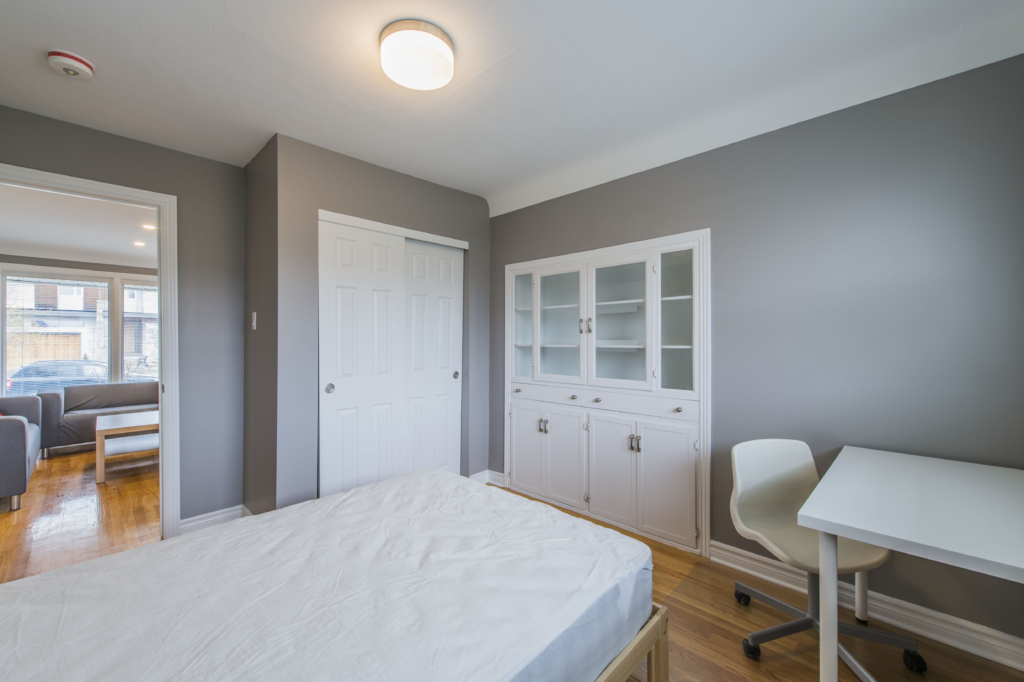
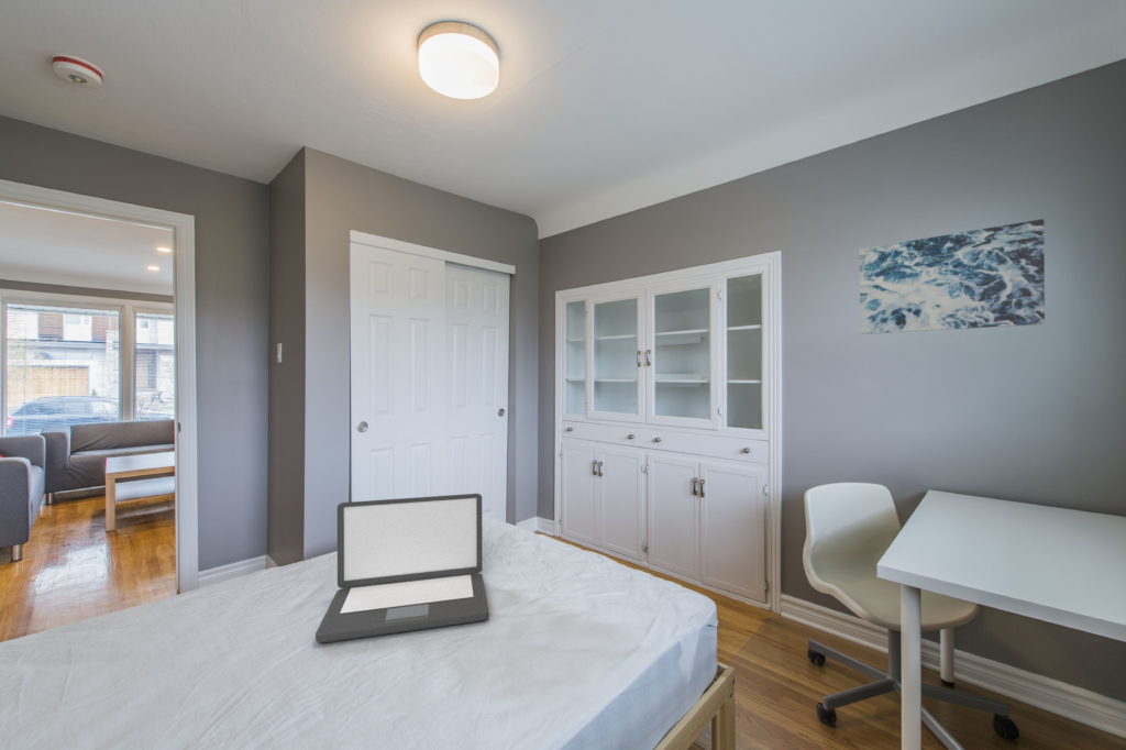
+ laptop [314,493,489,644]
+ wall art [859,218,1046,335]
